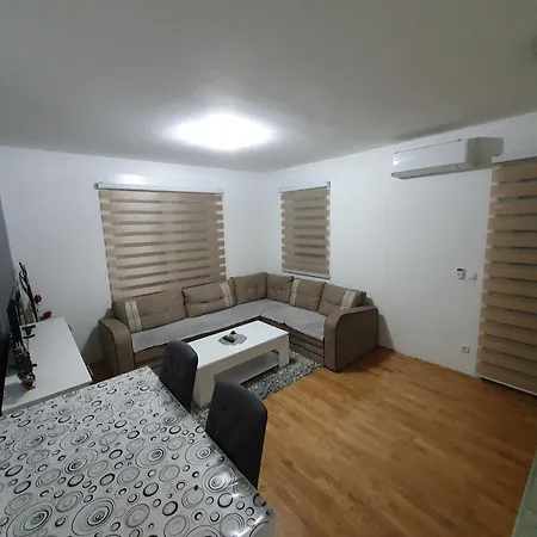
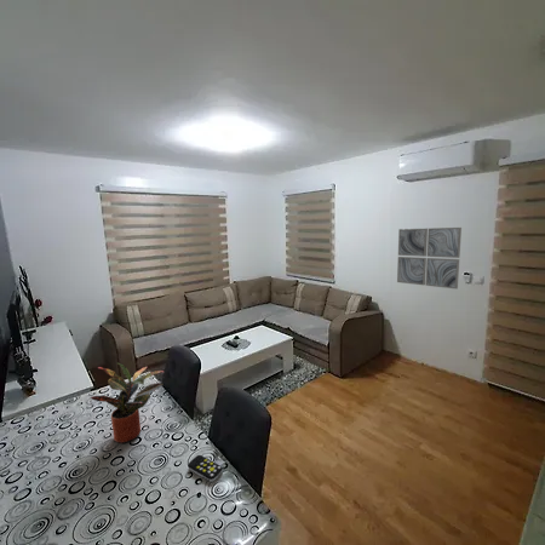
+ potted plant [90,362,165,444]
+ wall art [396,226,463,291]
+ remote control [187,454,224,483]
